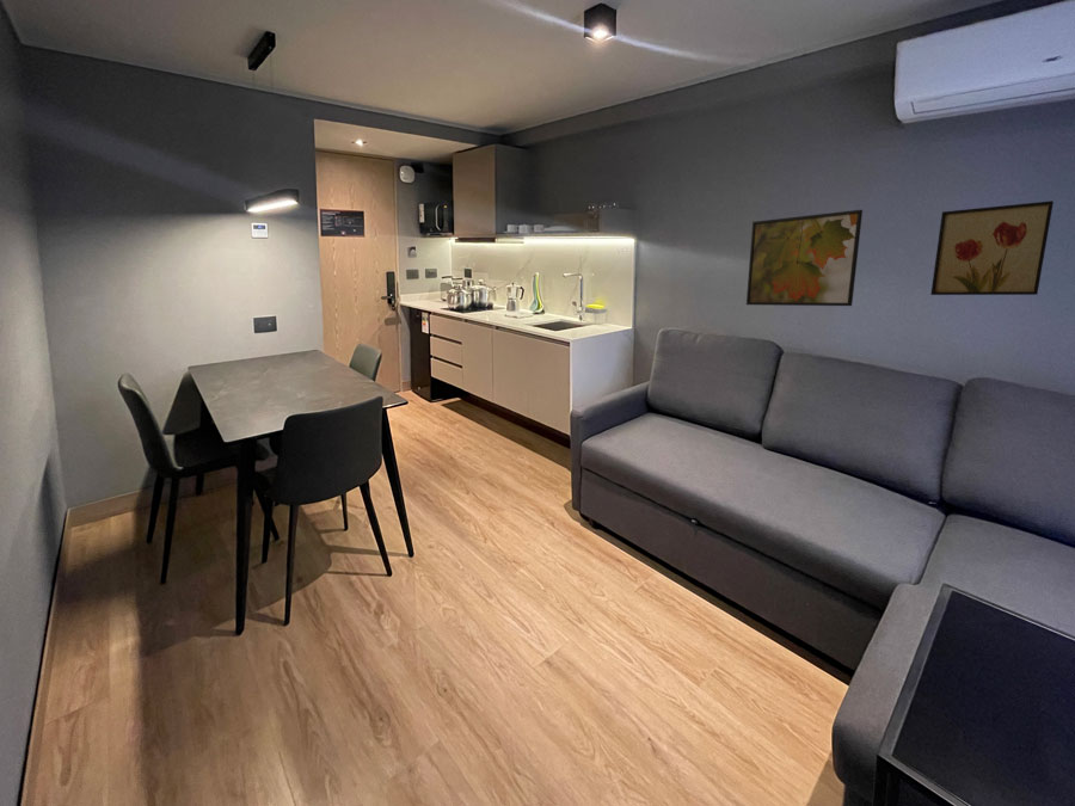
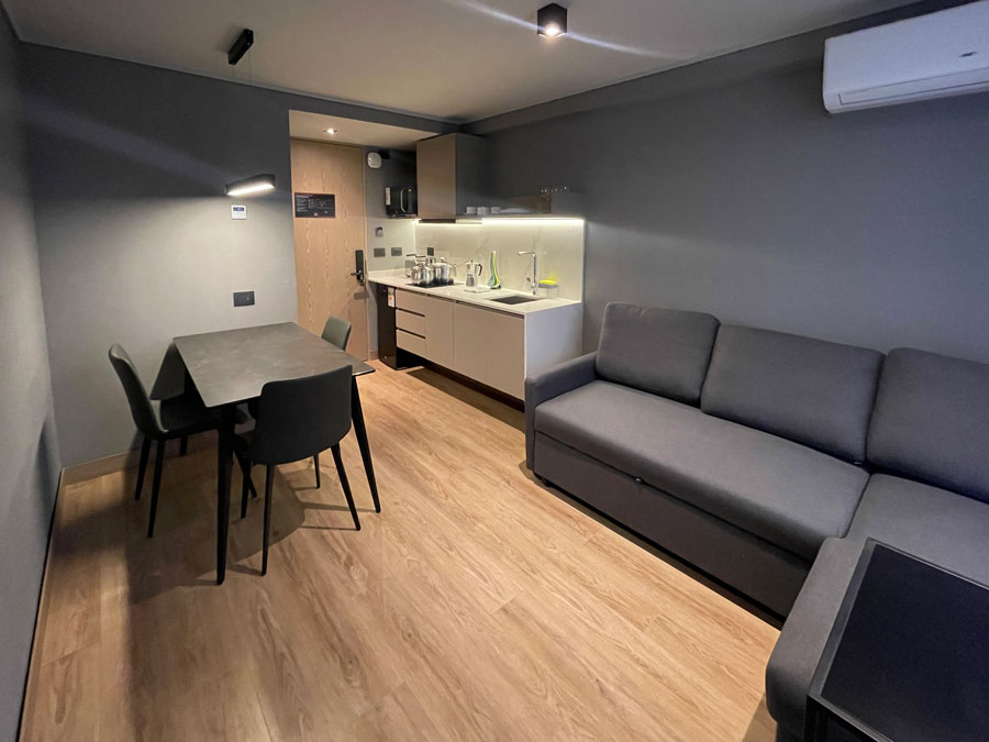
- wall art [929,199,1055,296]
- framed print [745,209,864,307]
